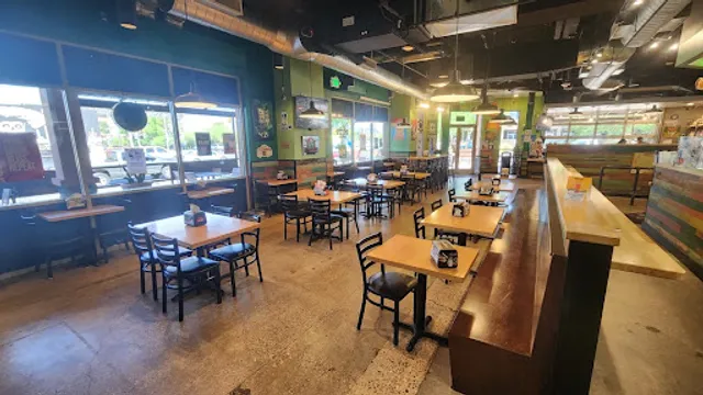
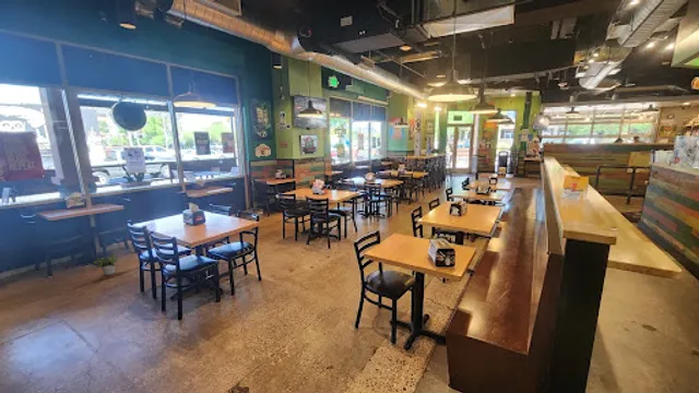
+ potted plant [92,253,119,276]
